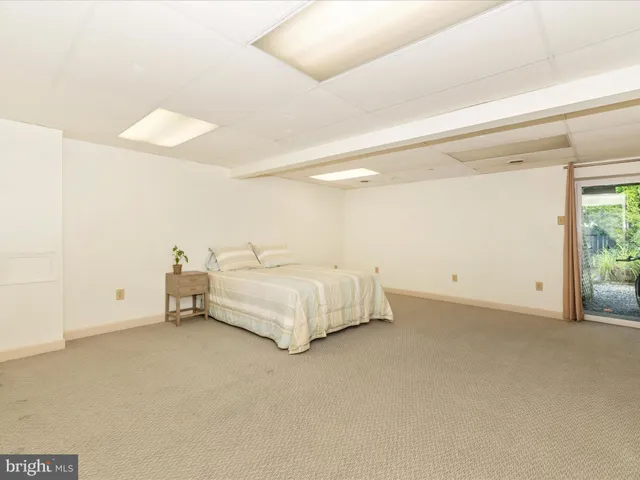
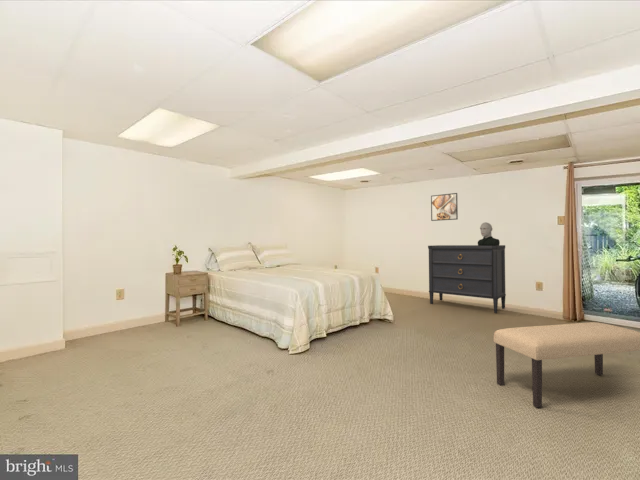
+ sculpture bust [477,222,501,246]
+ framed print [430,192,459,222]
+ dresser [427,244,507,314]
+ bench [493,321,640,409]
